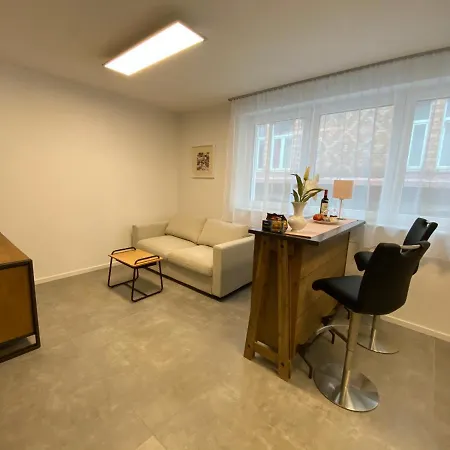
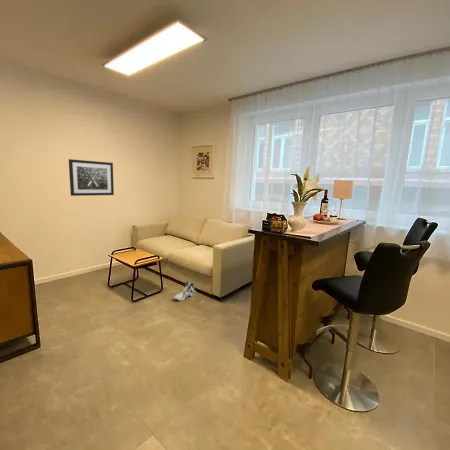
+ sneaker [173,280,196,302]
+ wall art [68,158,115,197]
